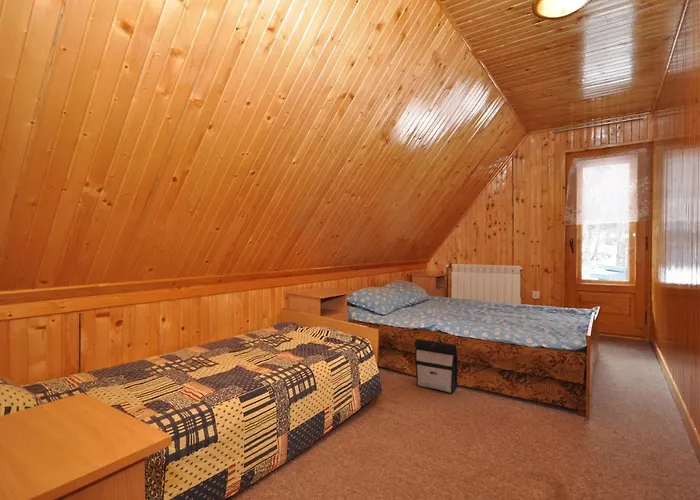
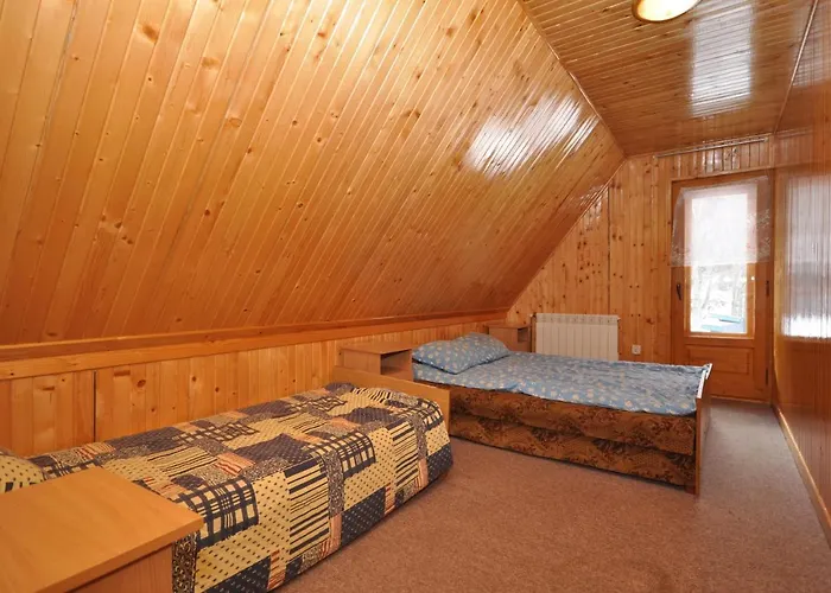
- backpack [413,334,458,394]
